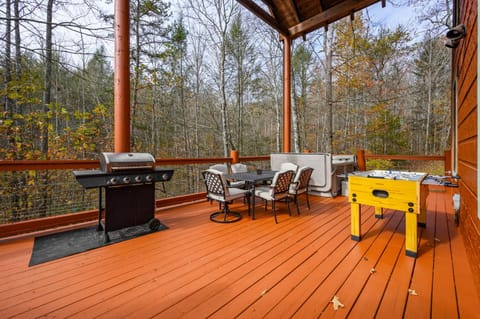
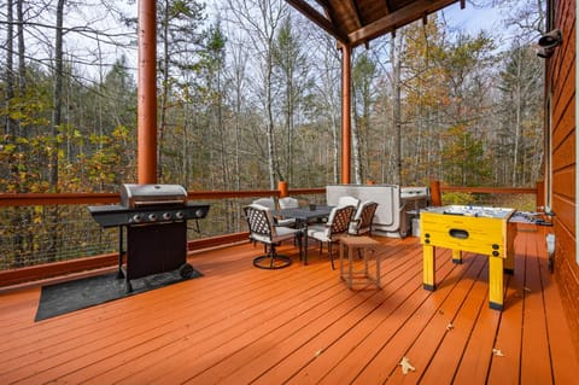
+ side table [338,235,382,290]
